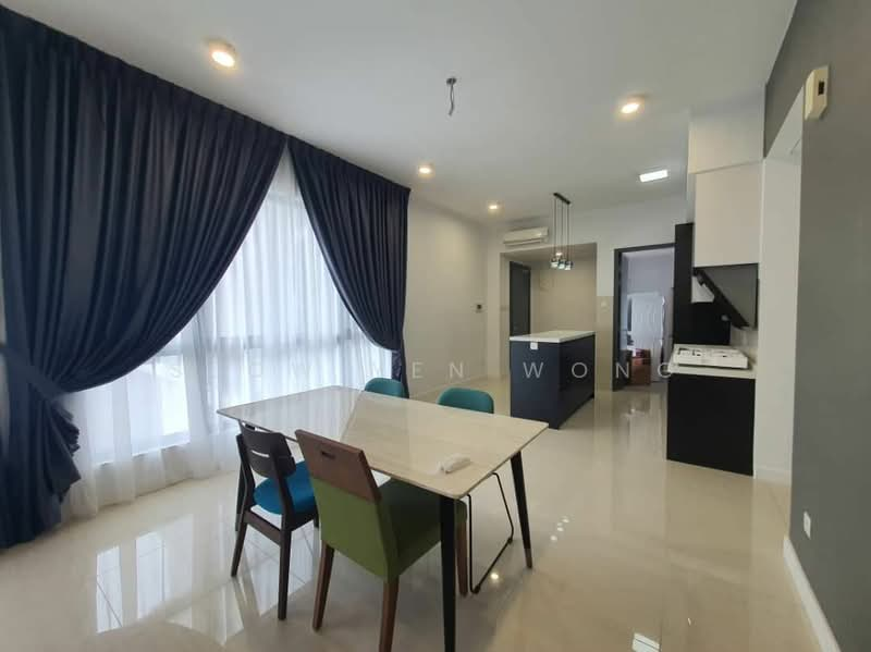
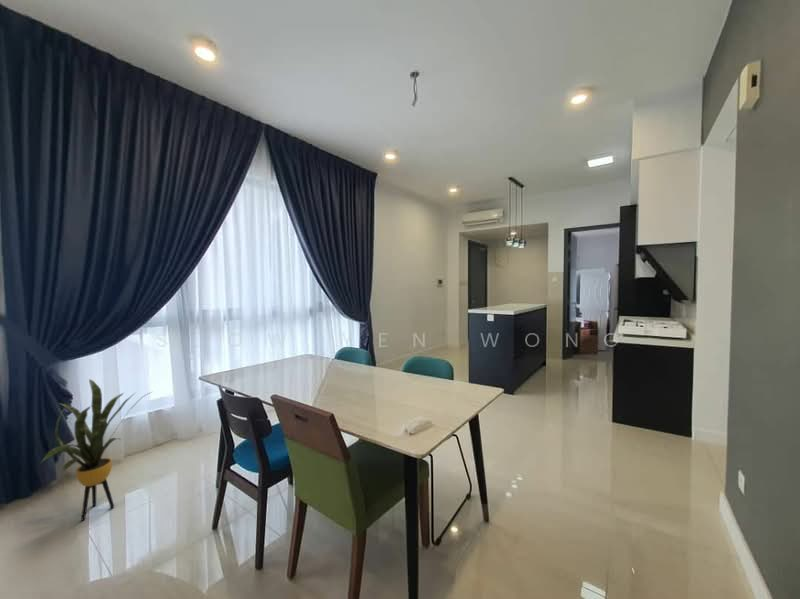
+ house plant [39,378,152,522]
